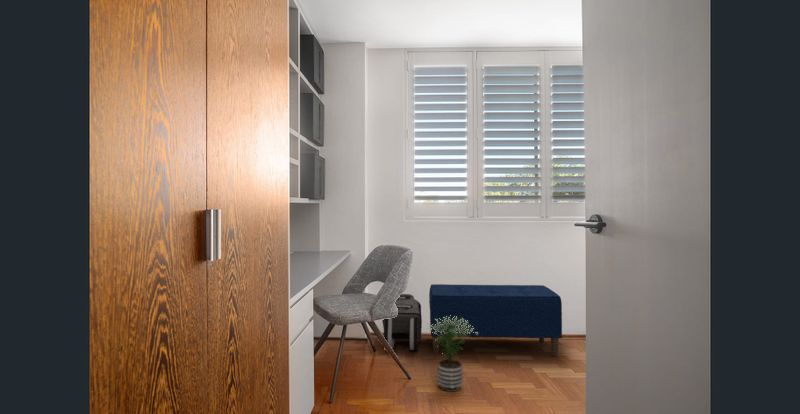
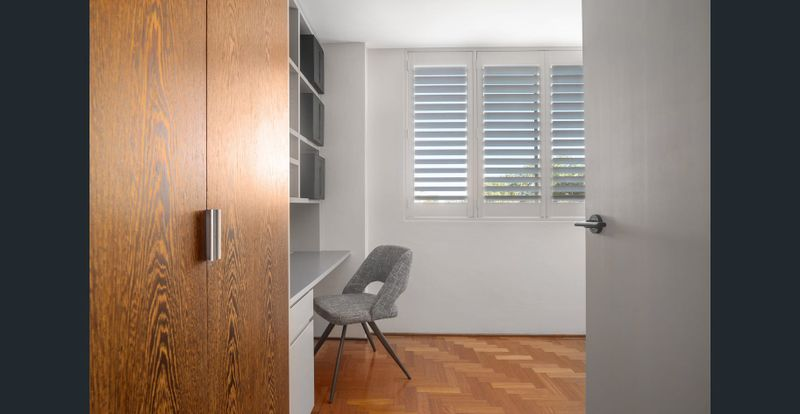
- backpack [381,293,423,351]
- bench [428,283,563,358]
- potted plant [426,315,478,393]
